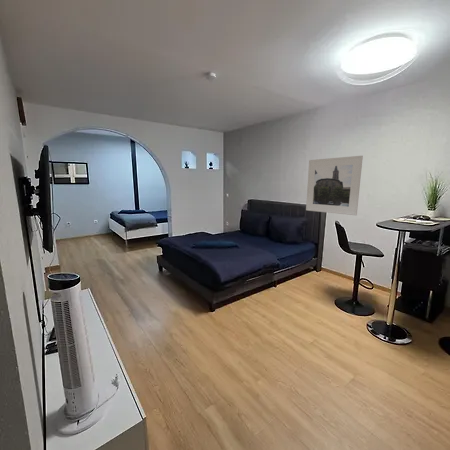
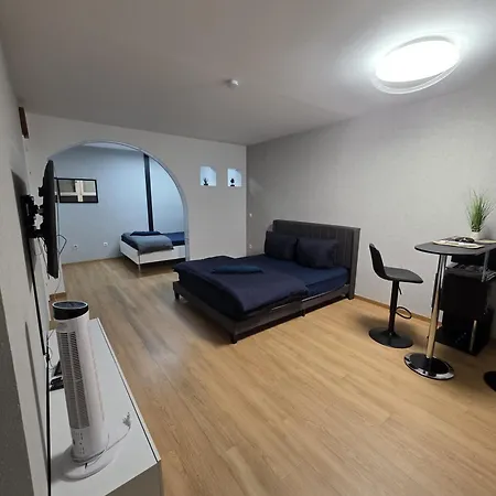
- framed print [305,155,364,216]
